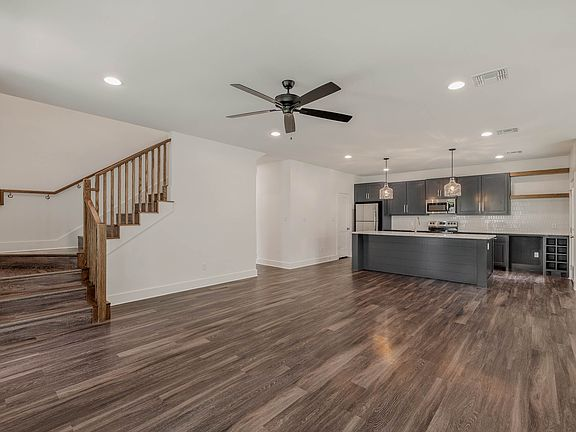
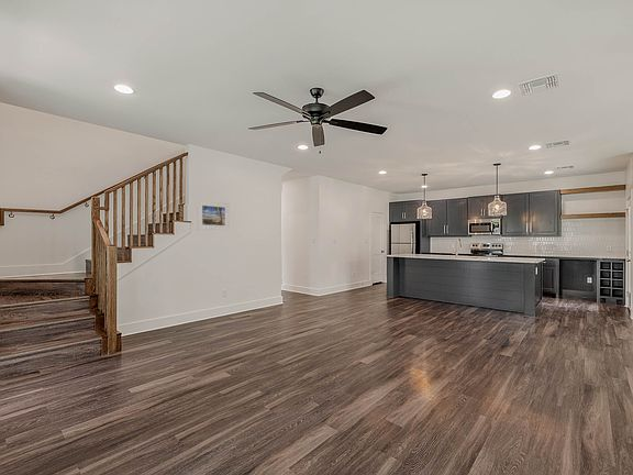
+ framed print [197,199,230,231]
